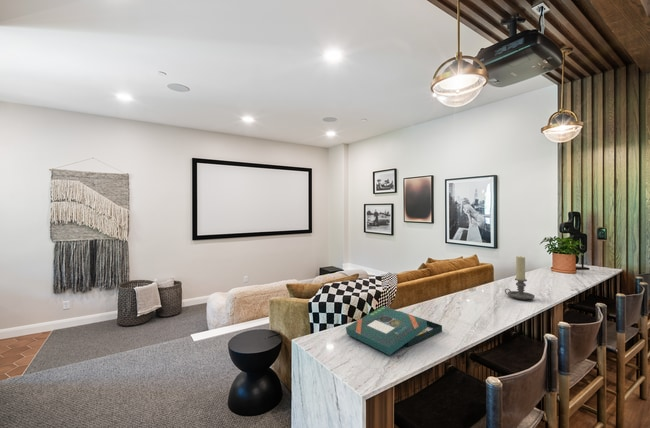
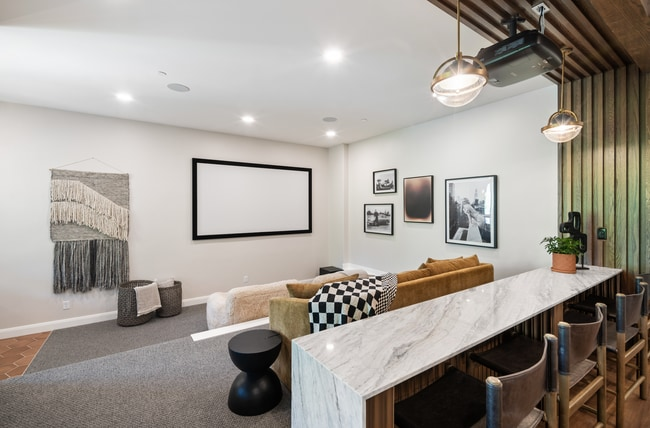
- board game [345,305,443,356]
- candle holder [504,255,536,301]
